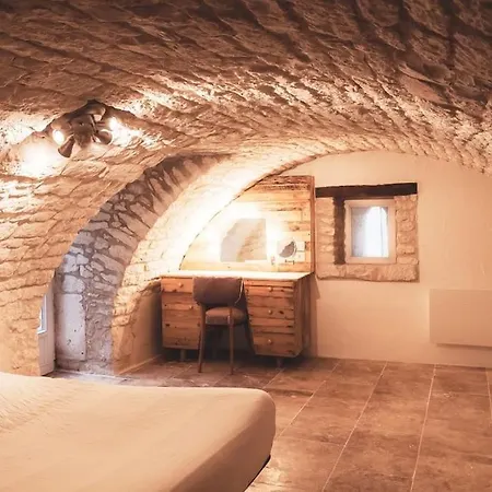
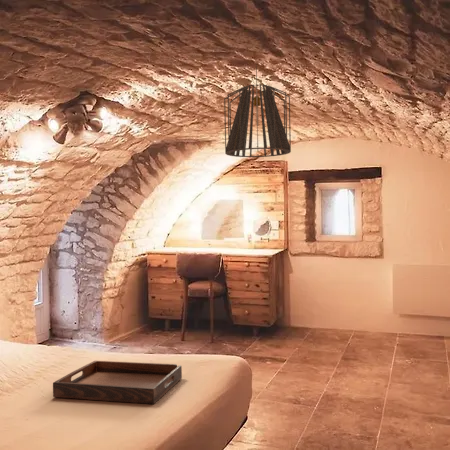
+ pendant light [223,63,292,158]
+ serving tray [52,360,183,405]
